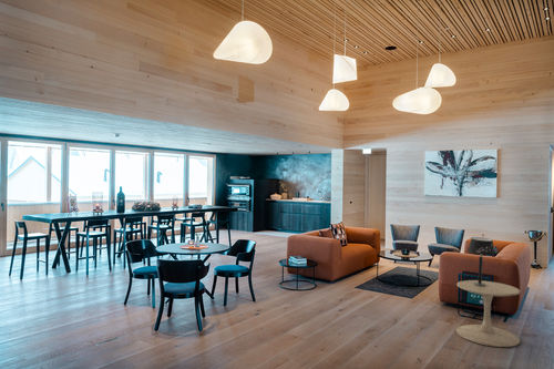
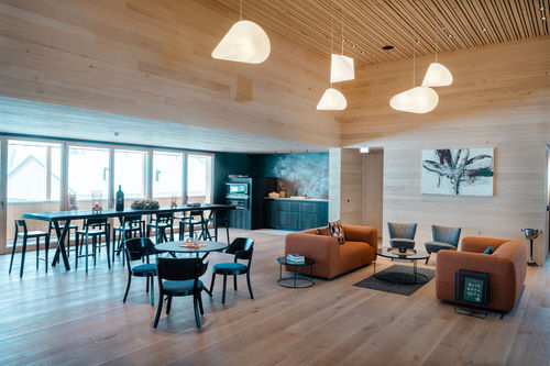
- table lamp [468,236,496,286]
- side table [455,279,522,348]
